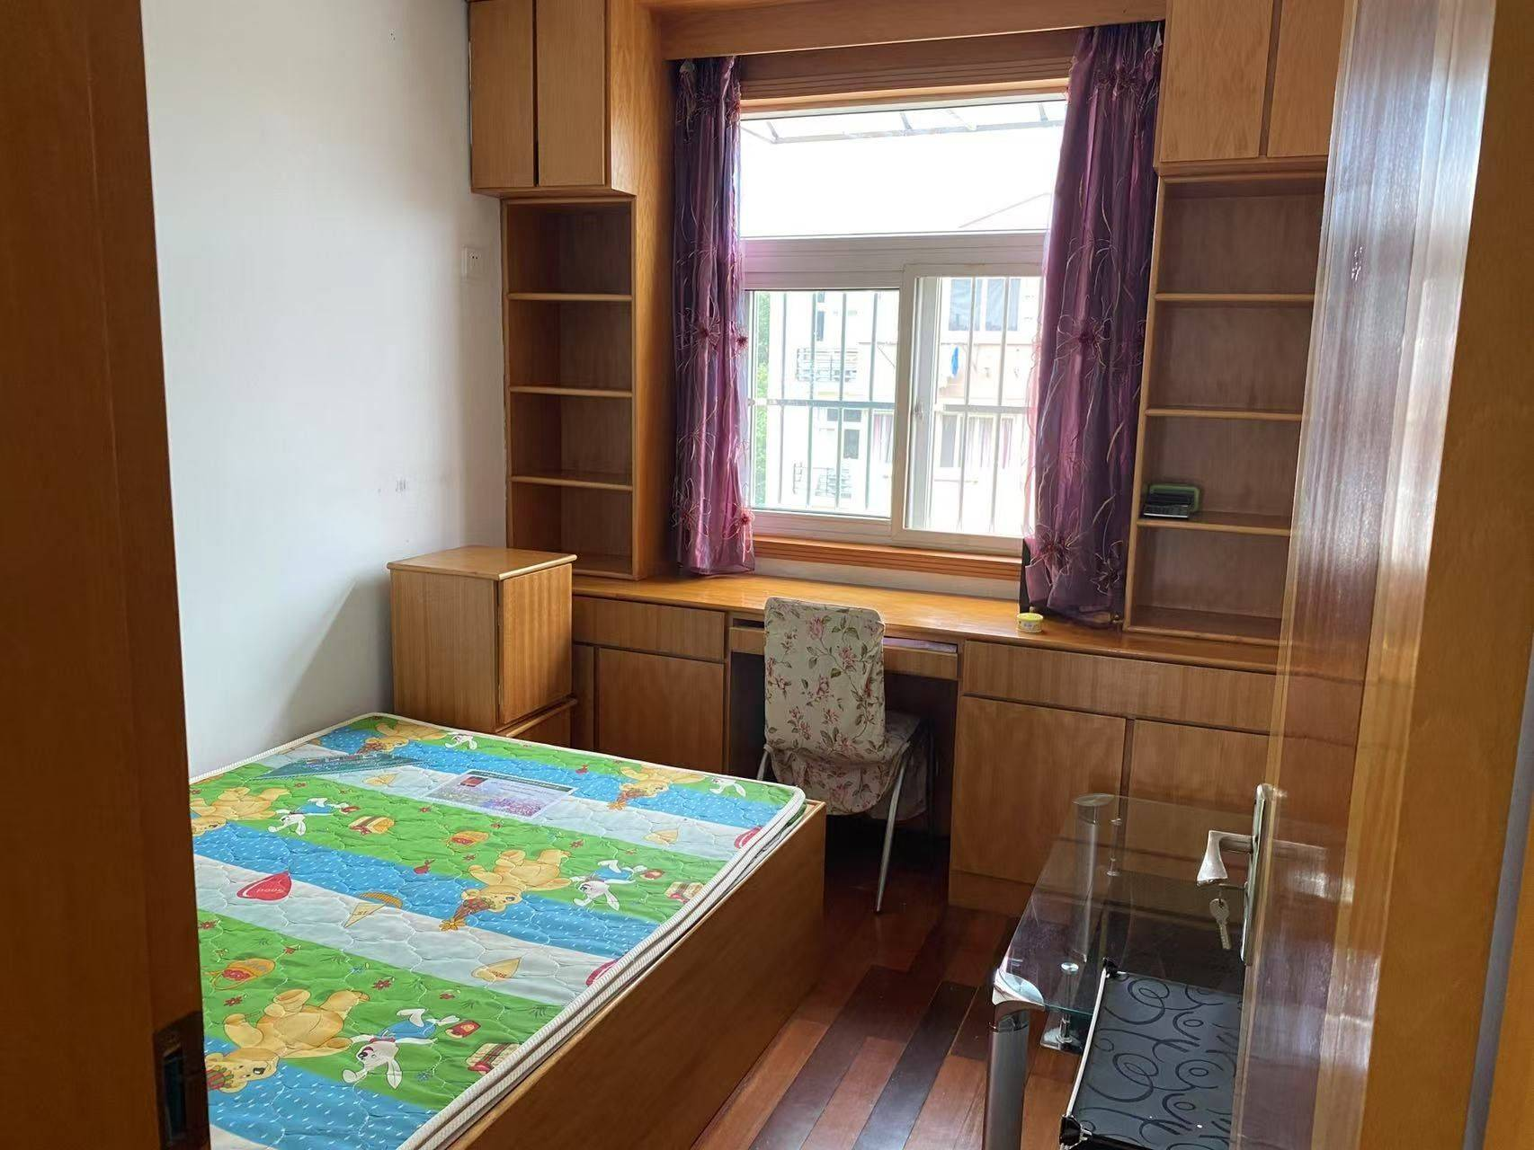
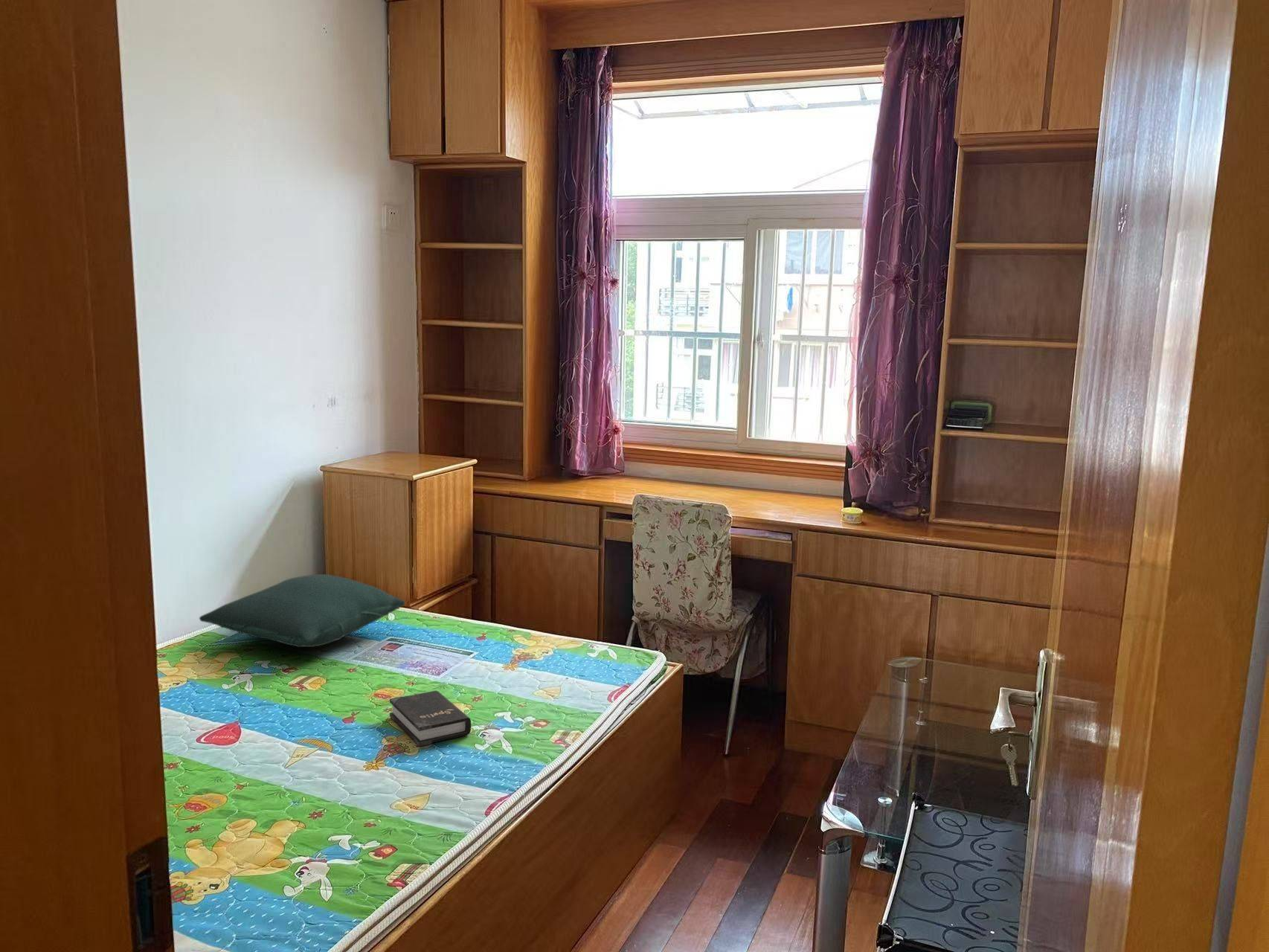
+ pillow [199,573,405,648]
+ hardback book [389,690,472,747]
